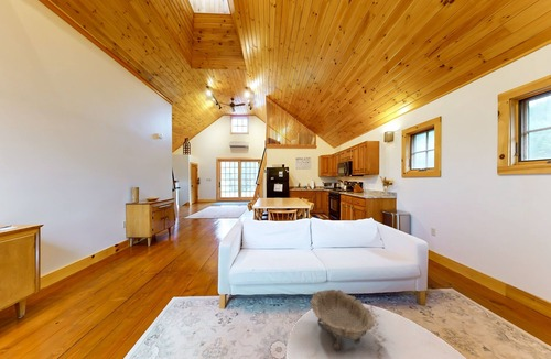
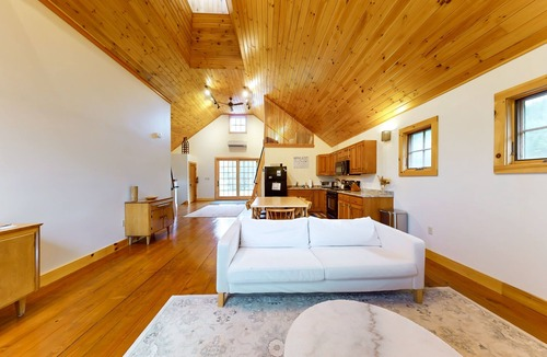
- decorative bowl [310,289,376,351]
